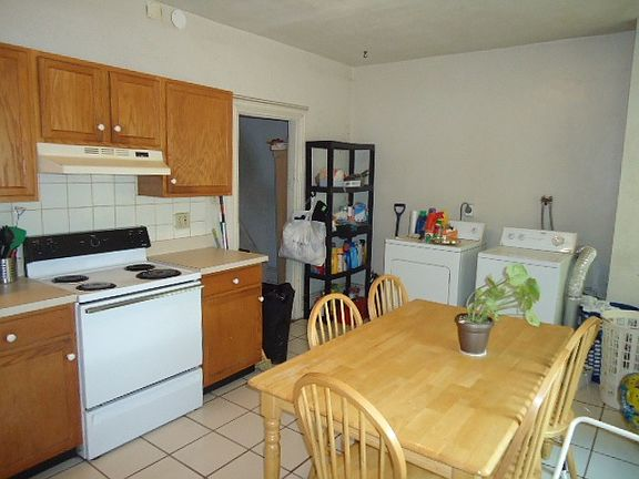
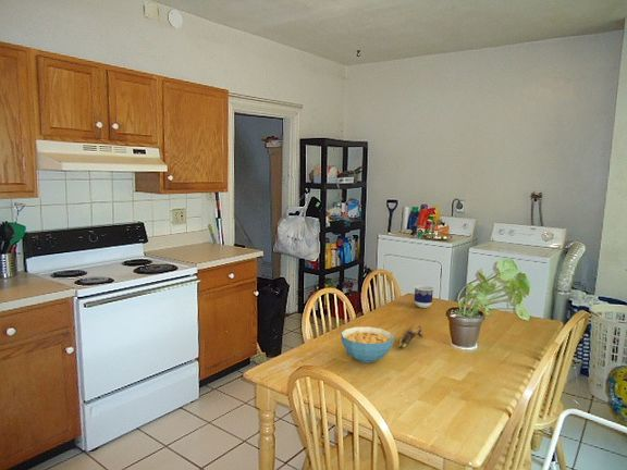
+ cereal bowl [340,325,395,363]
+ cup [414,284,434,309]
+ banana [398,324,425,349]
